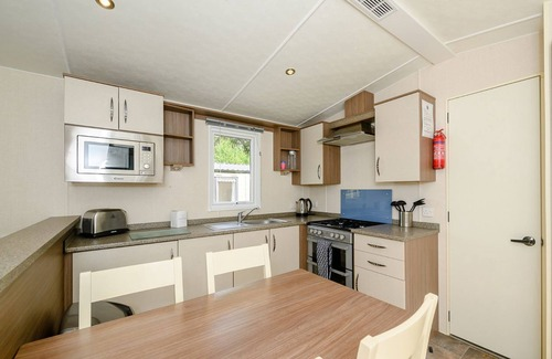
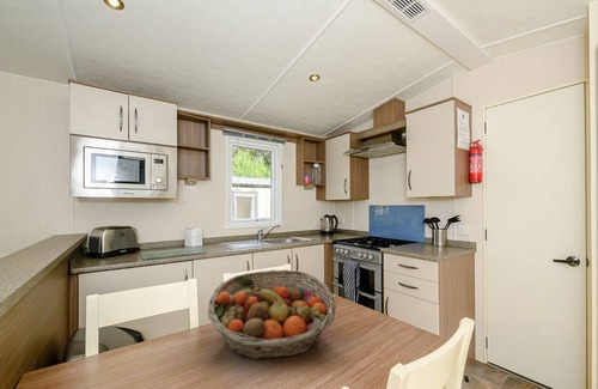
+ fruit basket [207,268,337,361]
